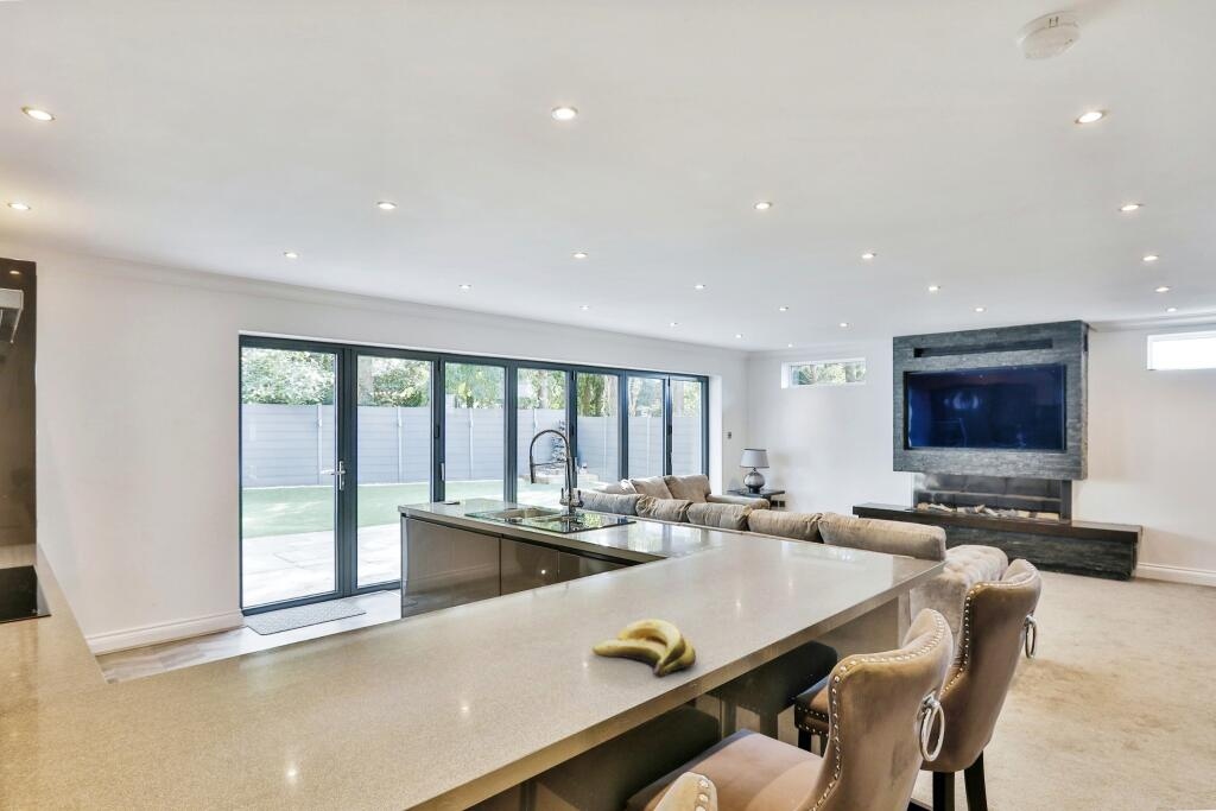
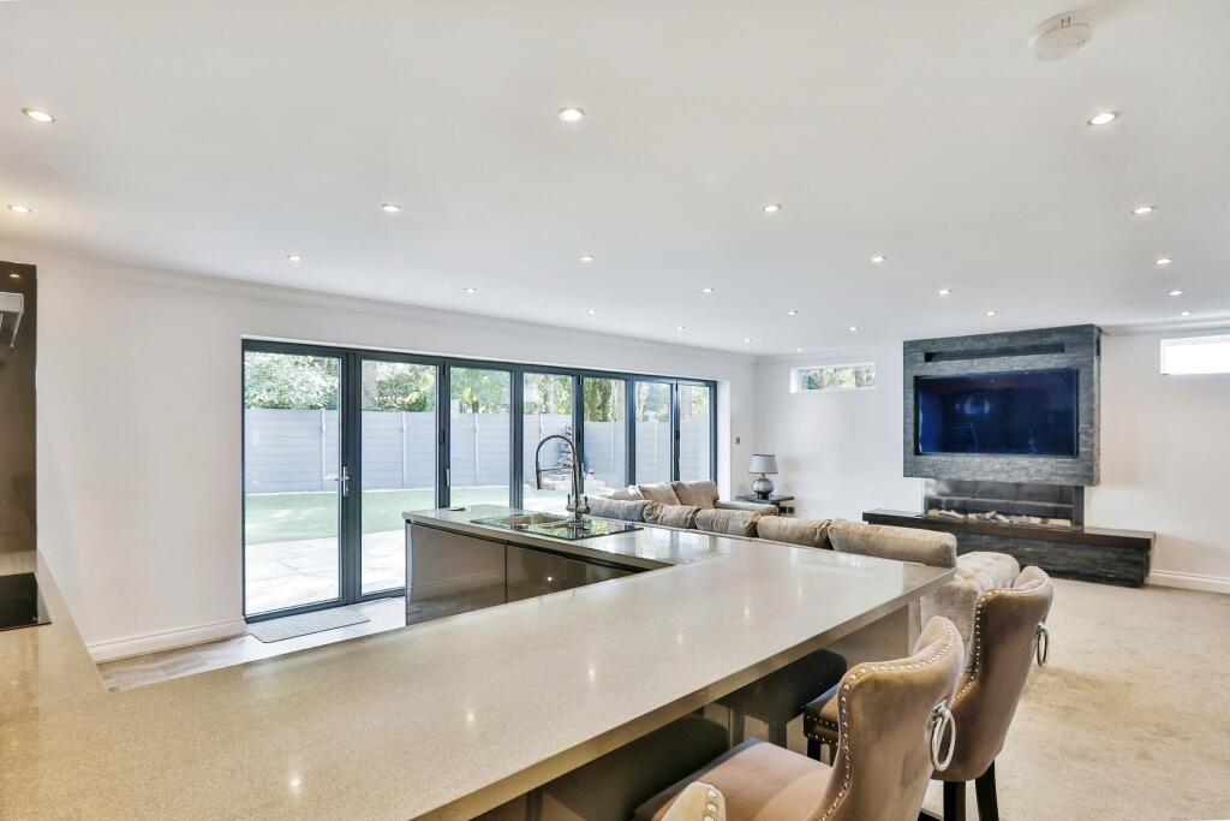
- banana [591,617,697,679]
